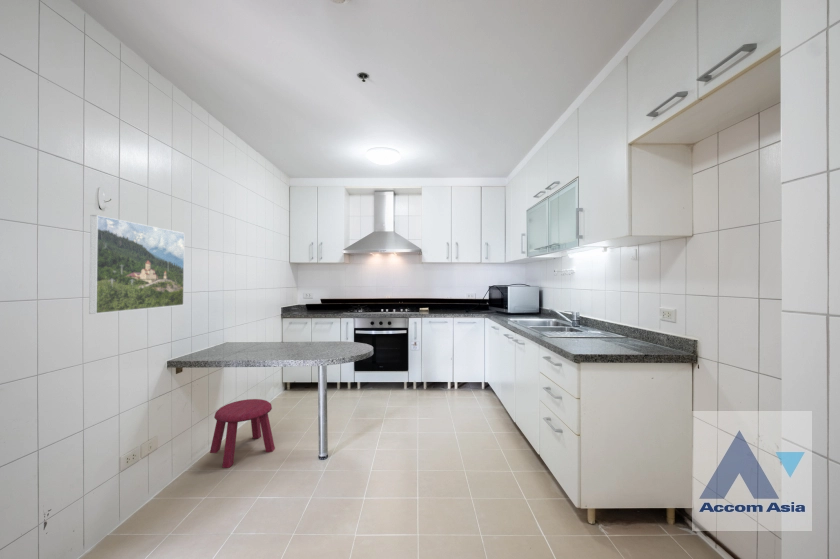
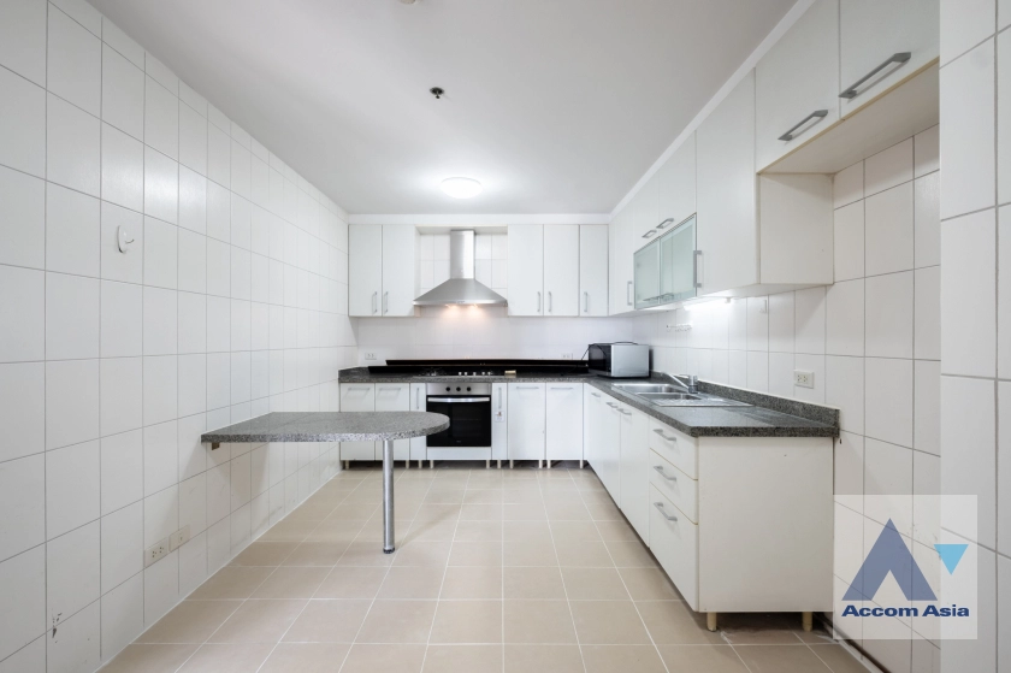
- stool [209,398,276,469]
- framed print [88,214,186,315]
